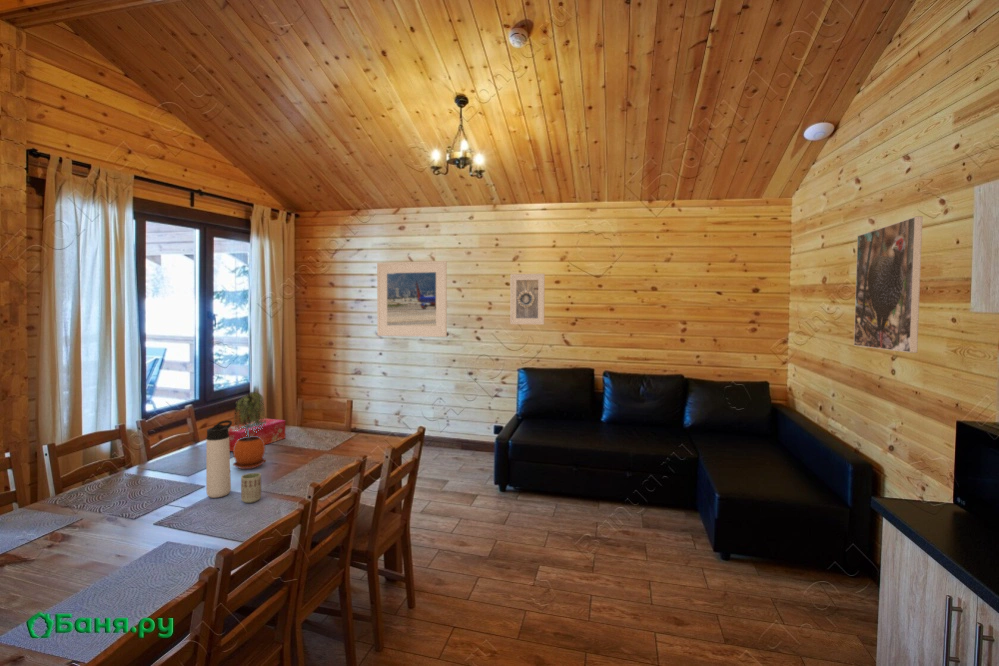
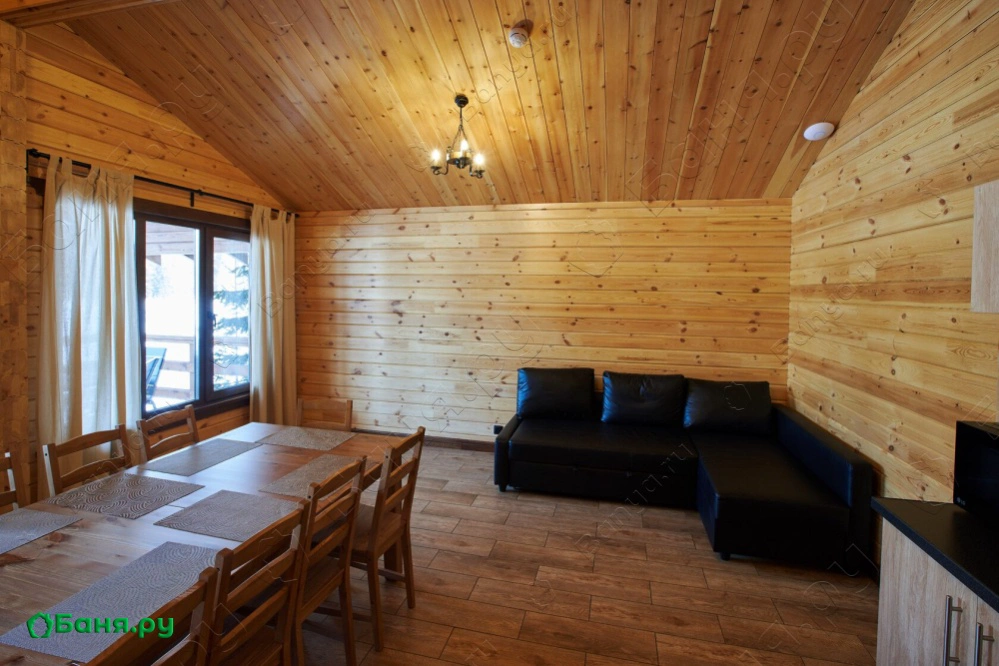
- tissue box [229,418,286,452]
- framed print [376,260,448,338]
- thermos bottle [205,419,233,499]
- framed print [853,215,924,354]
- potted plant [232,391,267,470]
- cup [240,472,262,504]
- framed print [509,273,546,326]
